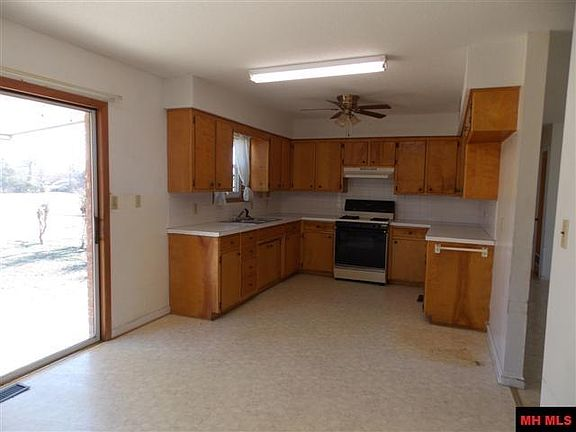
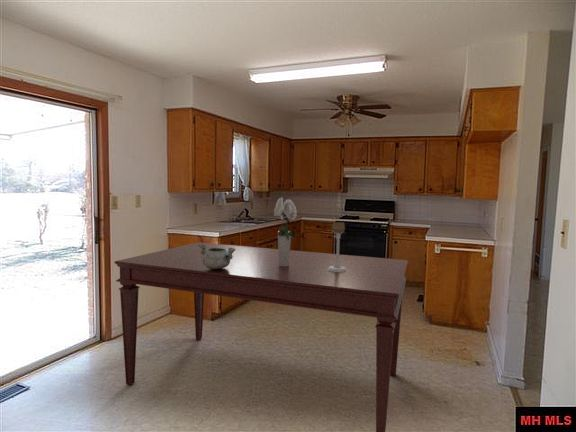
+ bouquet [273,196,298,266]
+ dining table [114,242,409,432]
+ decorative bowl [199,243,236,269]
+ candle holder [327,221,347,272]
